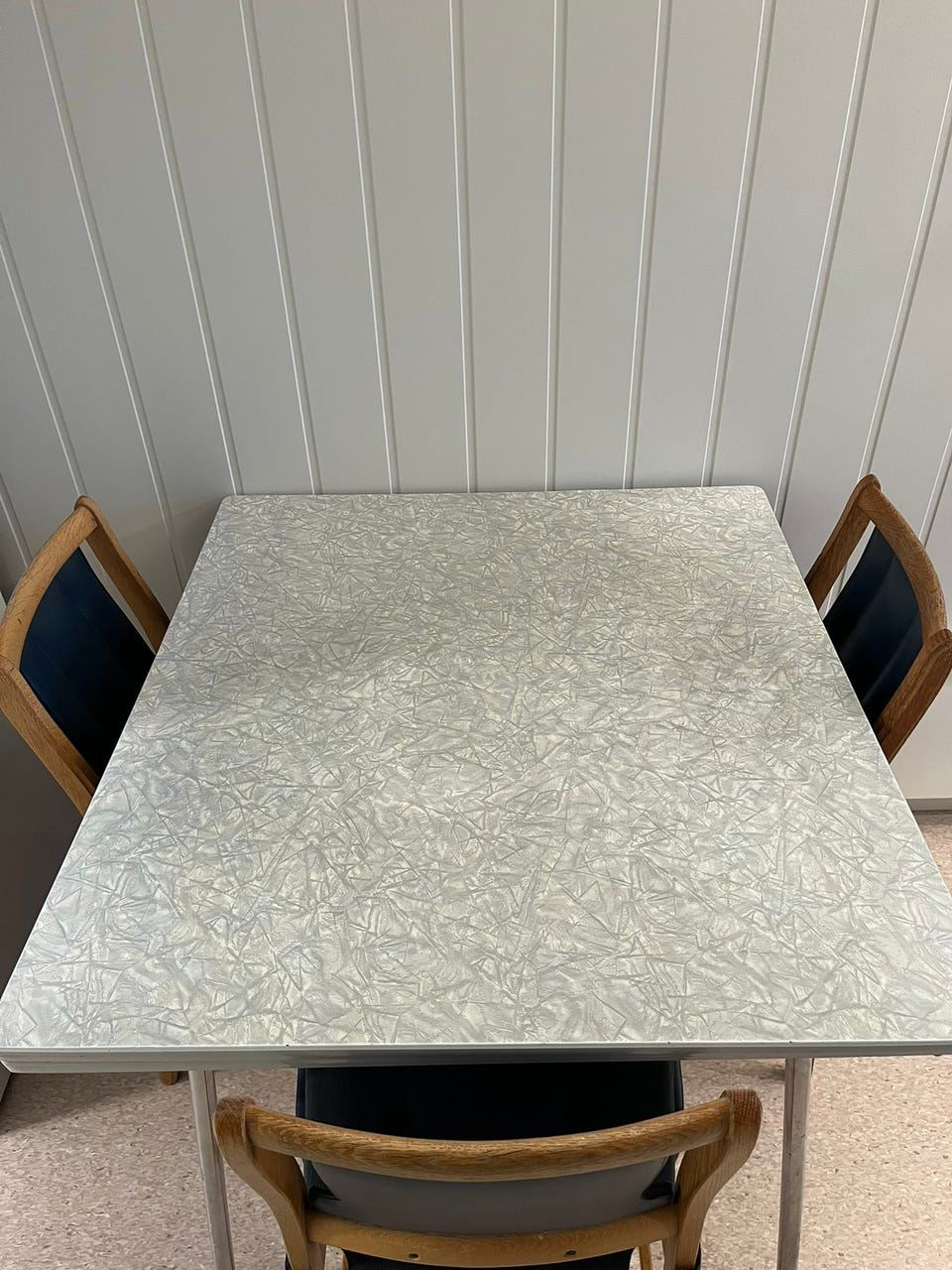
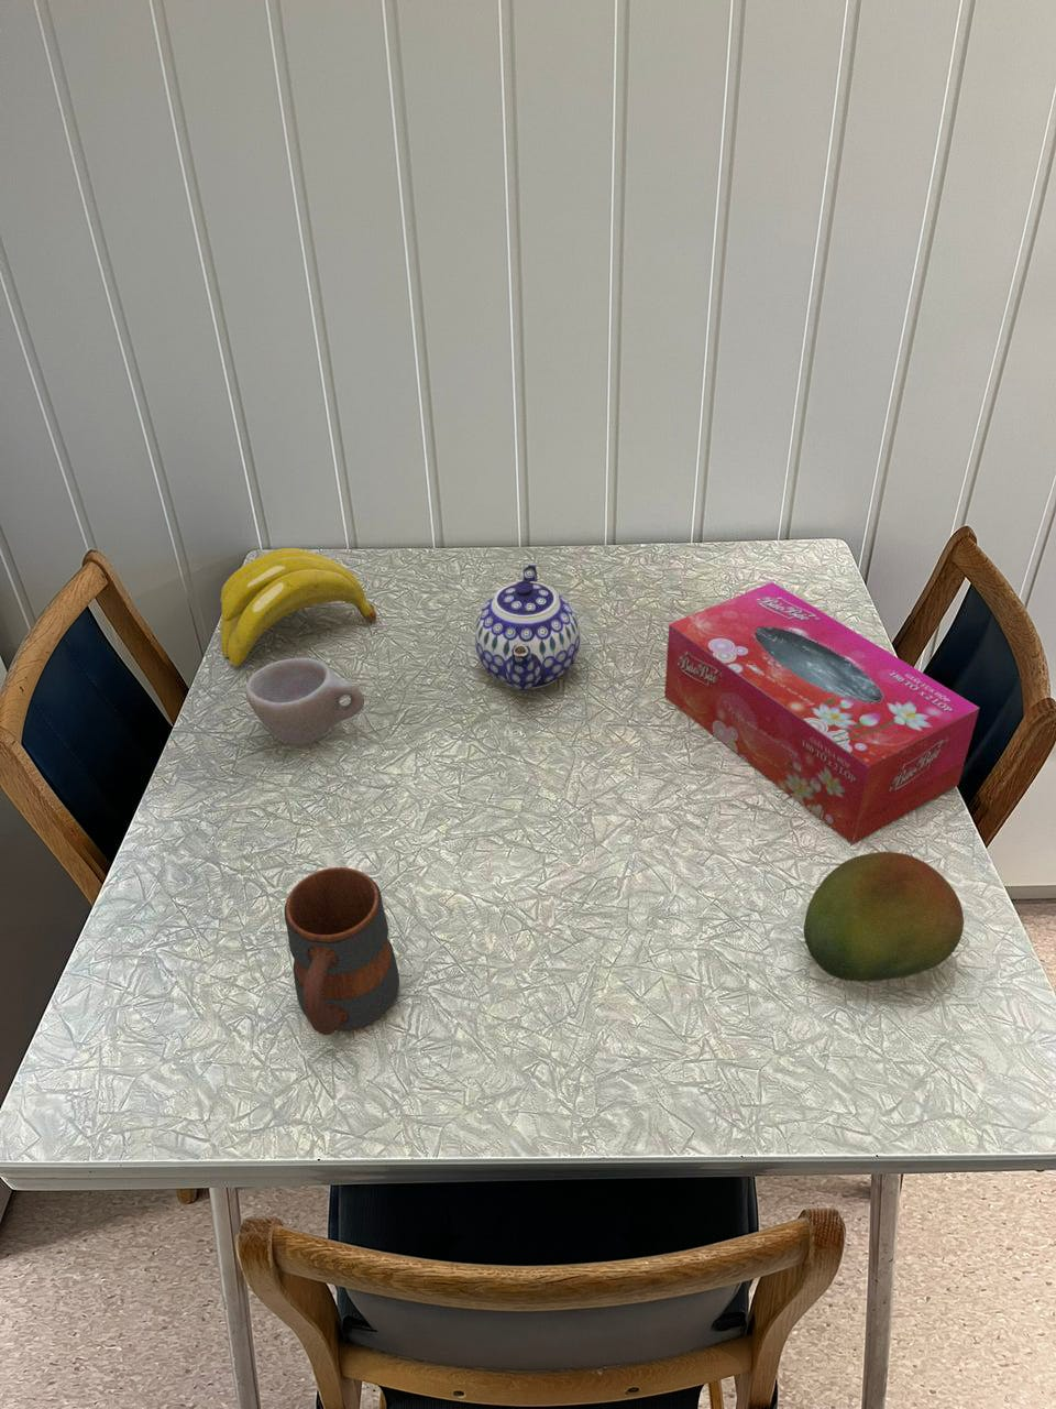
+ teapot [474,562,581,691]
+ fruit [803,851,965,983]
+ cup [244,657,365,747]
+ banana [219,547,377,667]
+ mug [283,866,400,1036]
+ tissue box [663,580,981,845]
